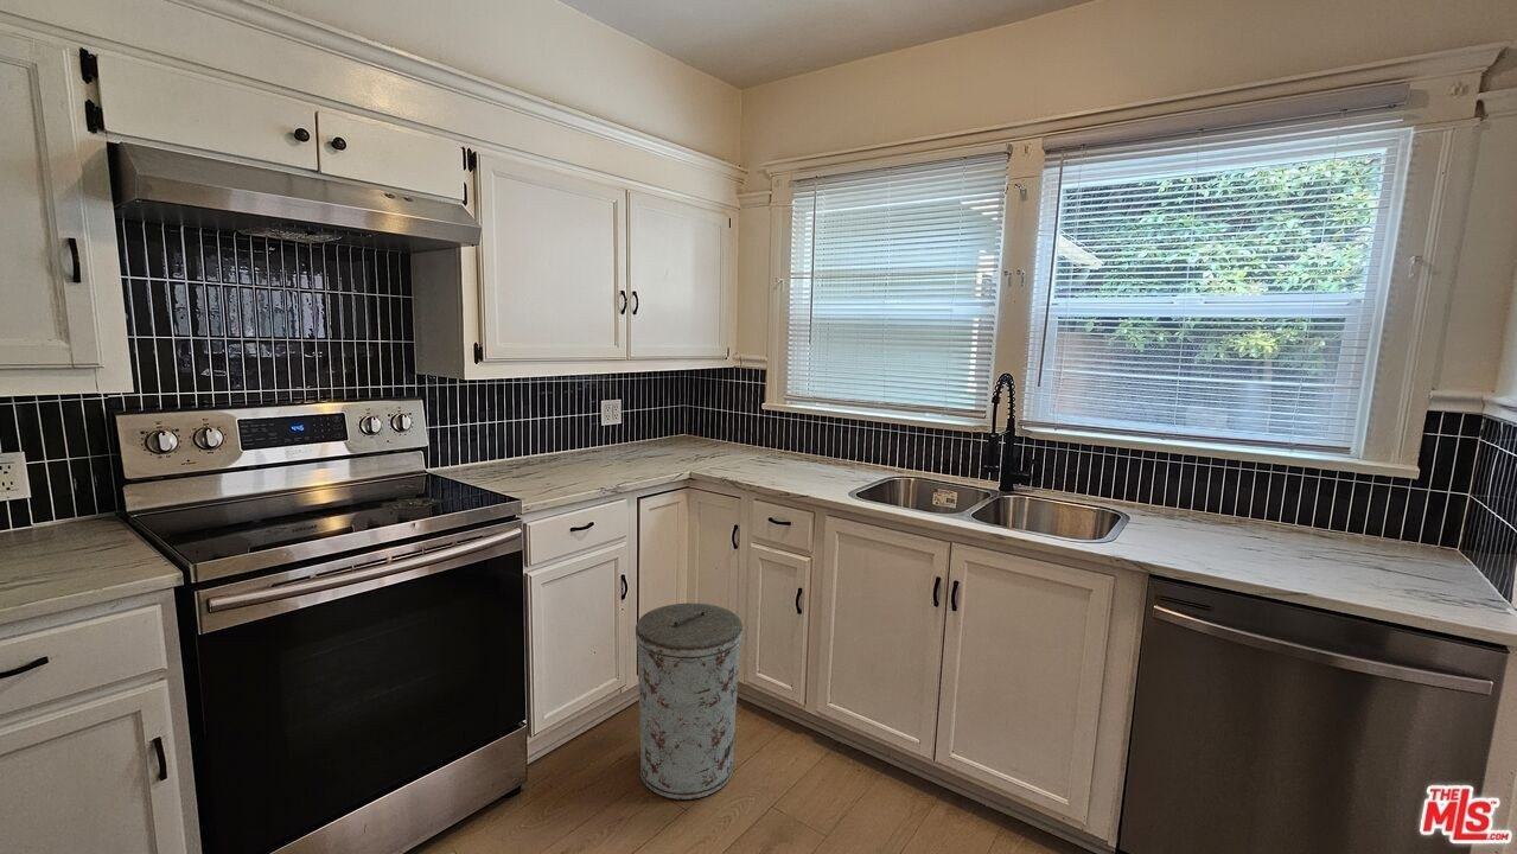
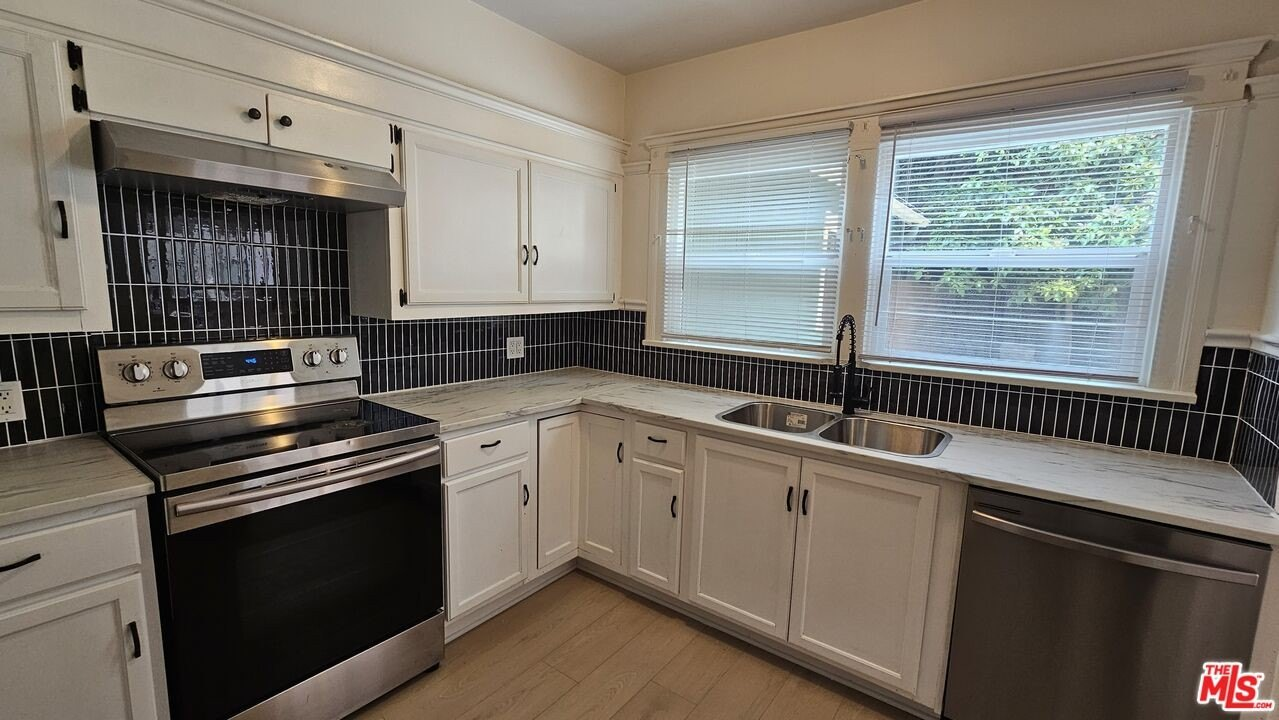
- trash can [635,603,744,801]
